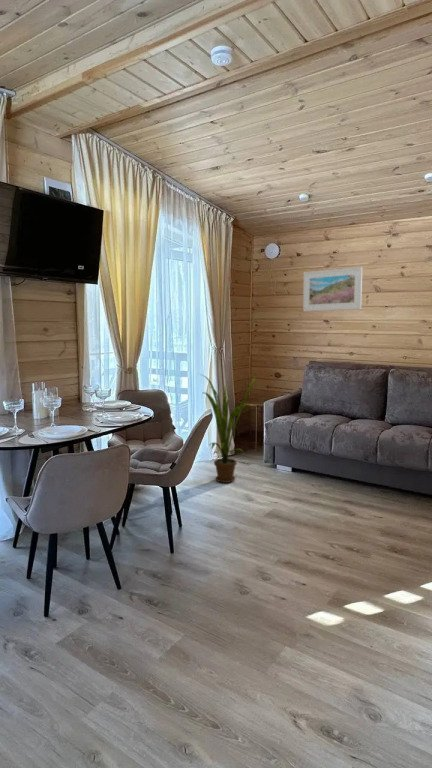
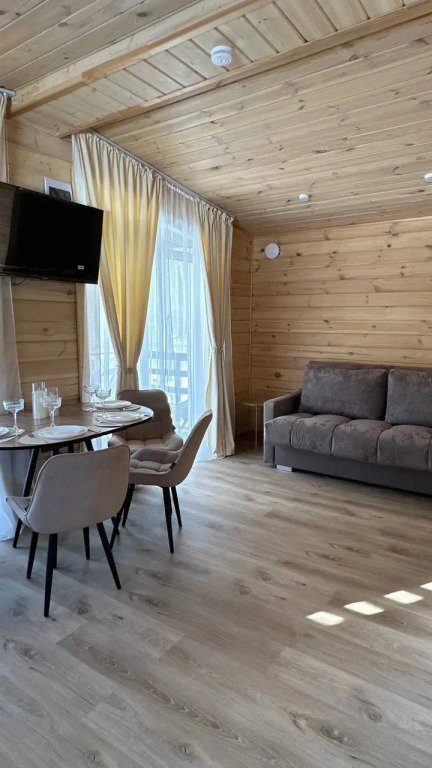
- house plant [199,373,258,484]
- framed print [302,266,363,312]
